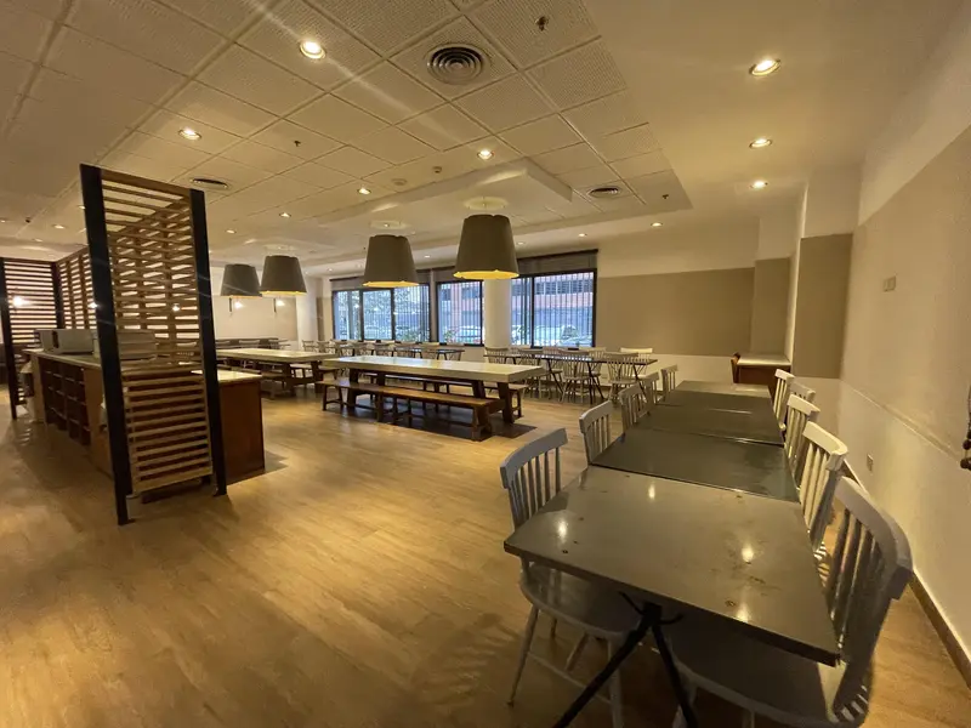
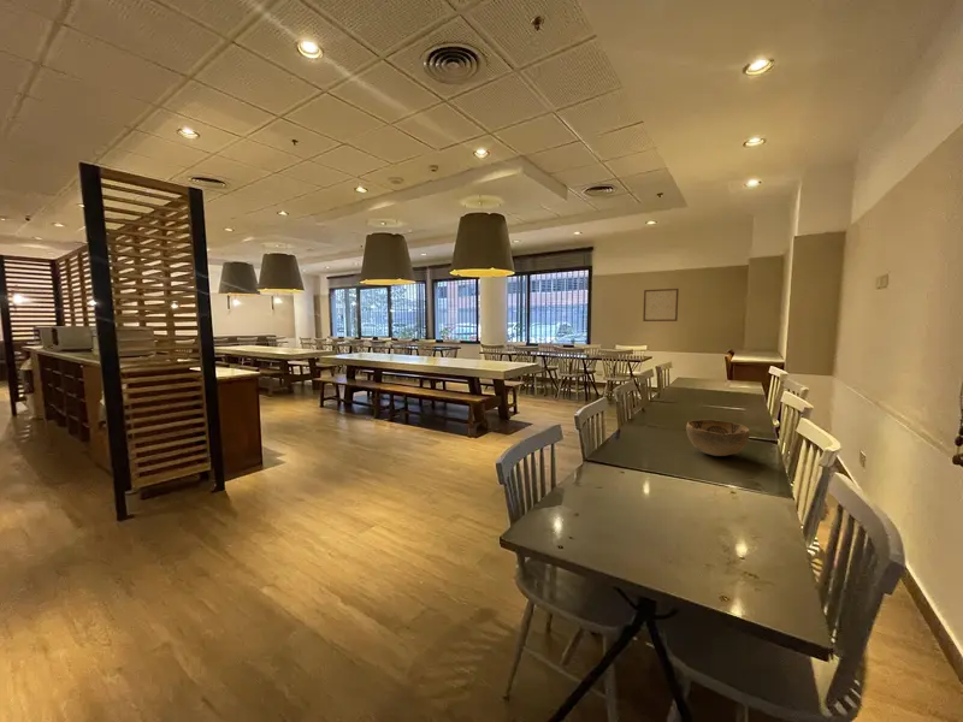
+ decorative bowl [685,419,751,457]
+ wall art [642,288,680,322]
